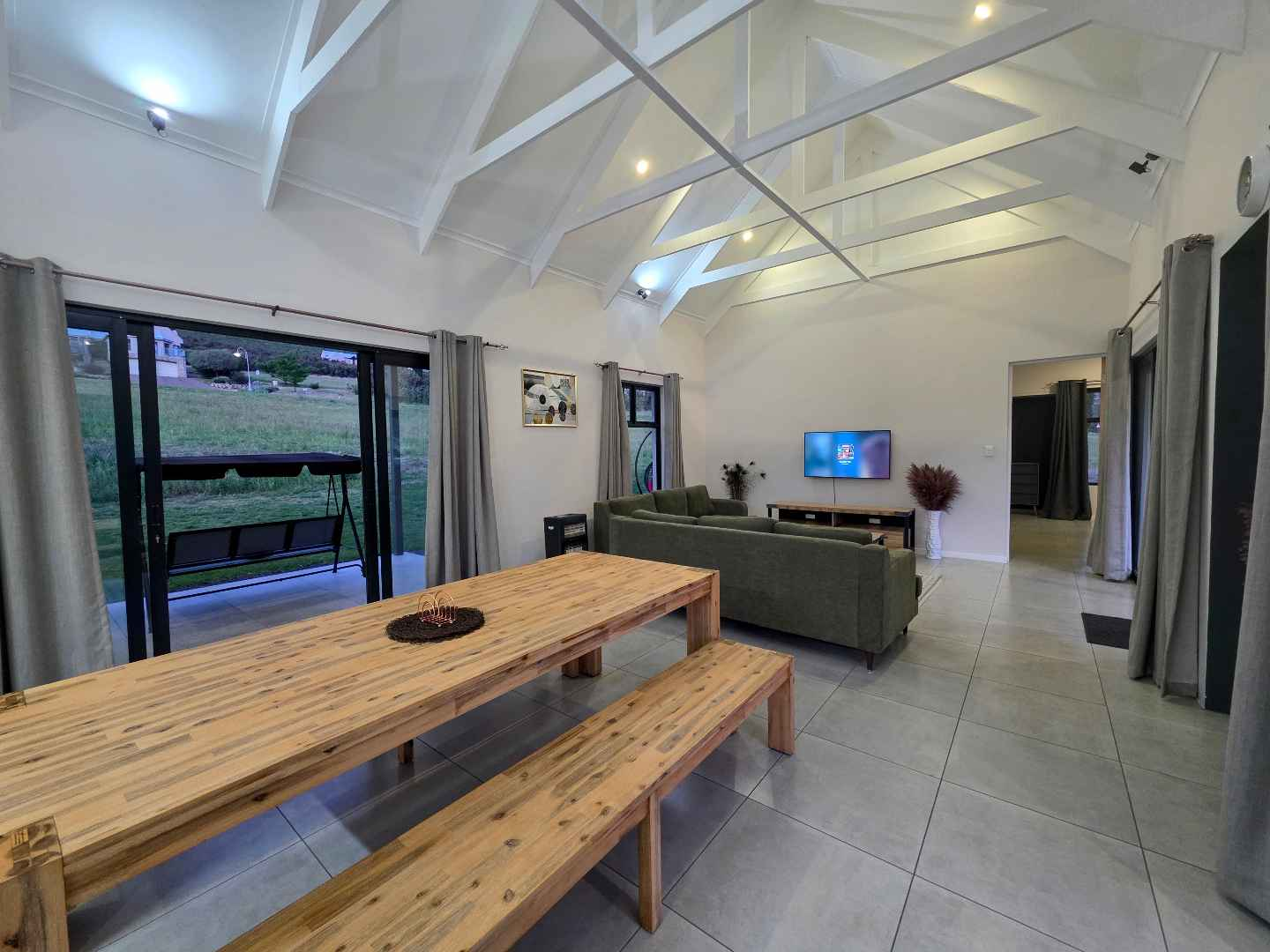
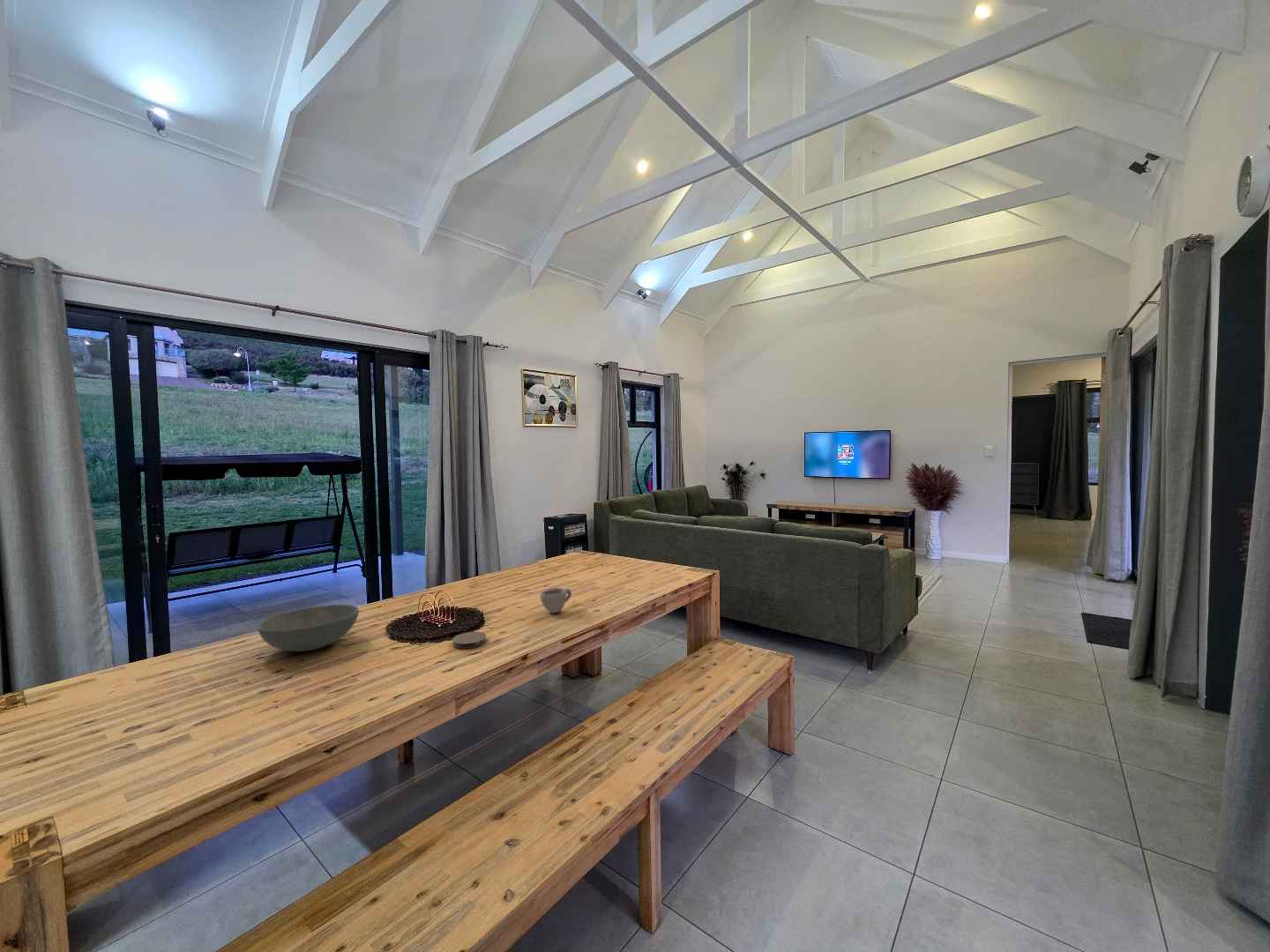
+ bowl [257,604,360,652]
+ cup [539,587,572,614]
+ coaster [452,631,487,649]
